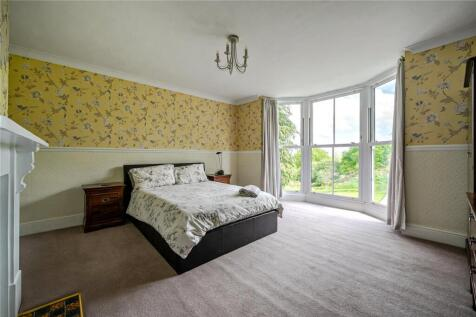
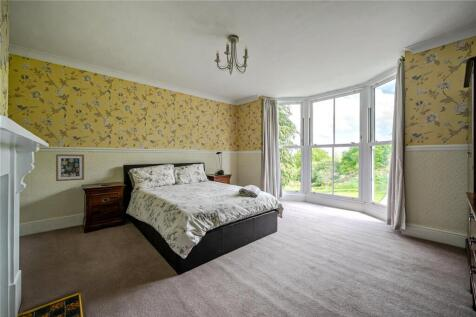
+ wall art [55,153,85,182]
